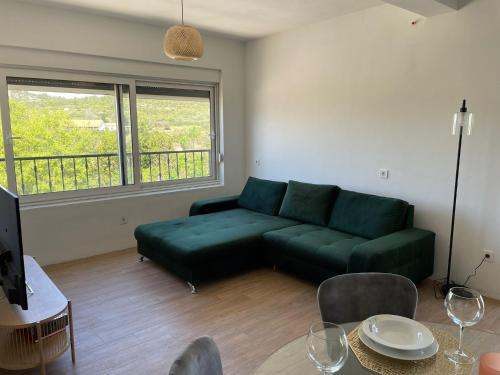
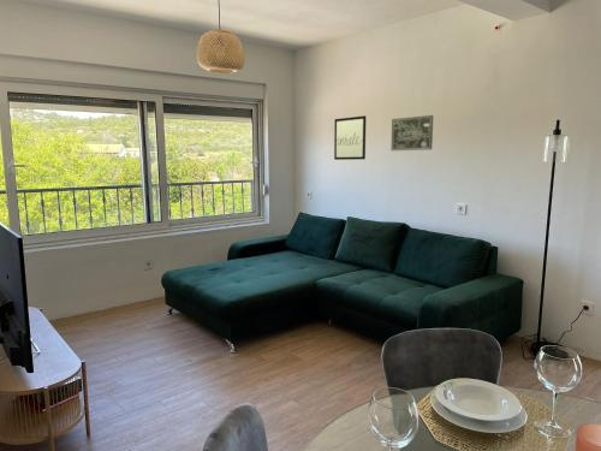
+ wall art [391,114,434,152]
+ wall art [333,114,367,161]
